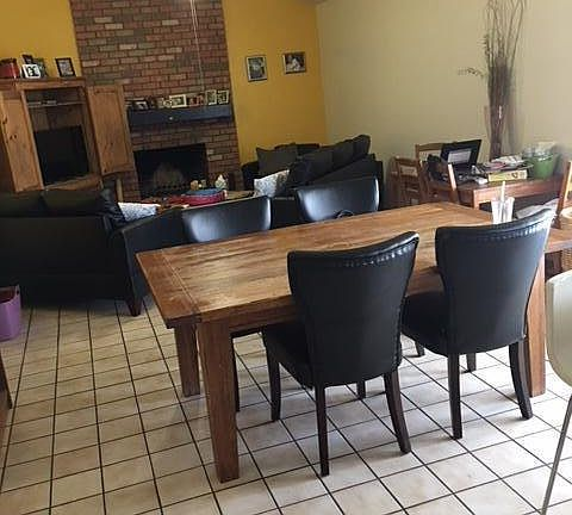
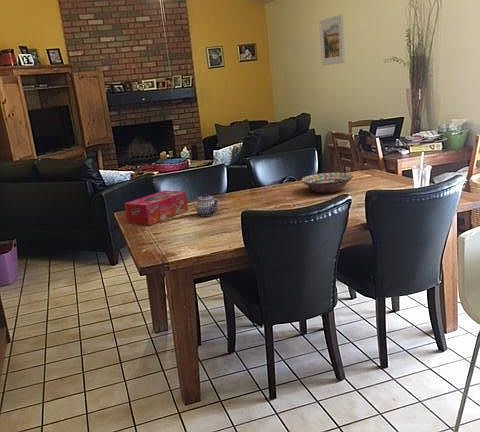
+ decorative bowl [300,172,354,194]
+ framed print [318,14,346,67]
+ tissue box [123,189,189,226]
+ teapot [192,192,220,217]
